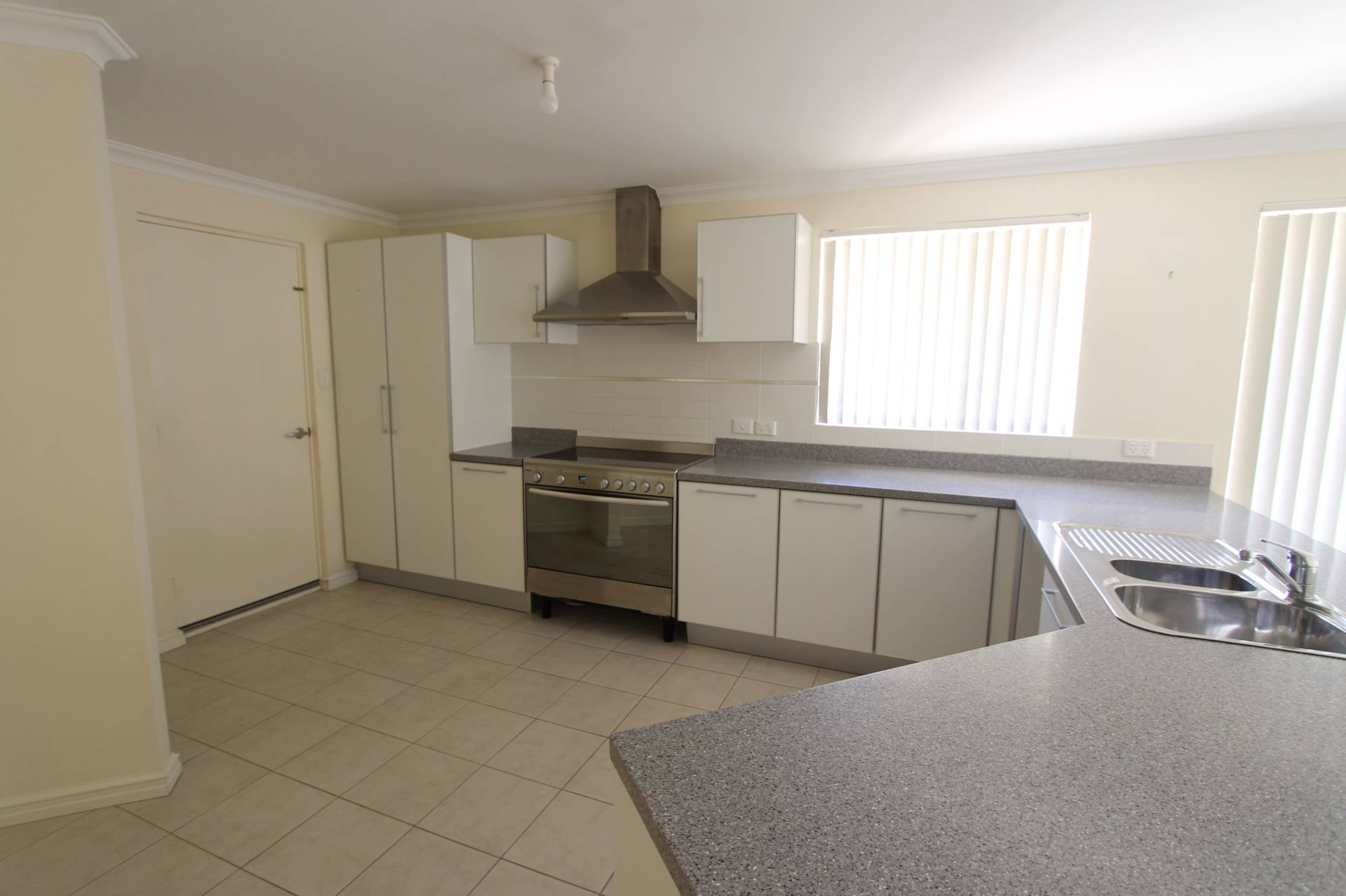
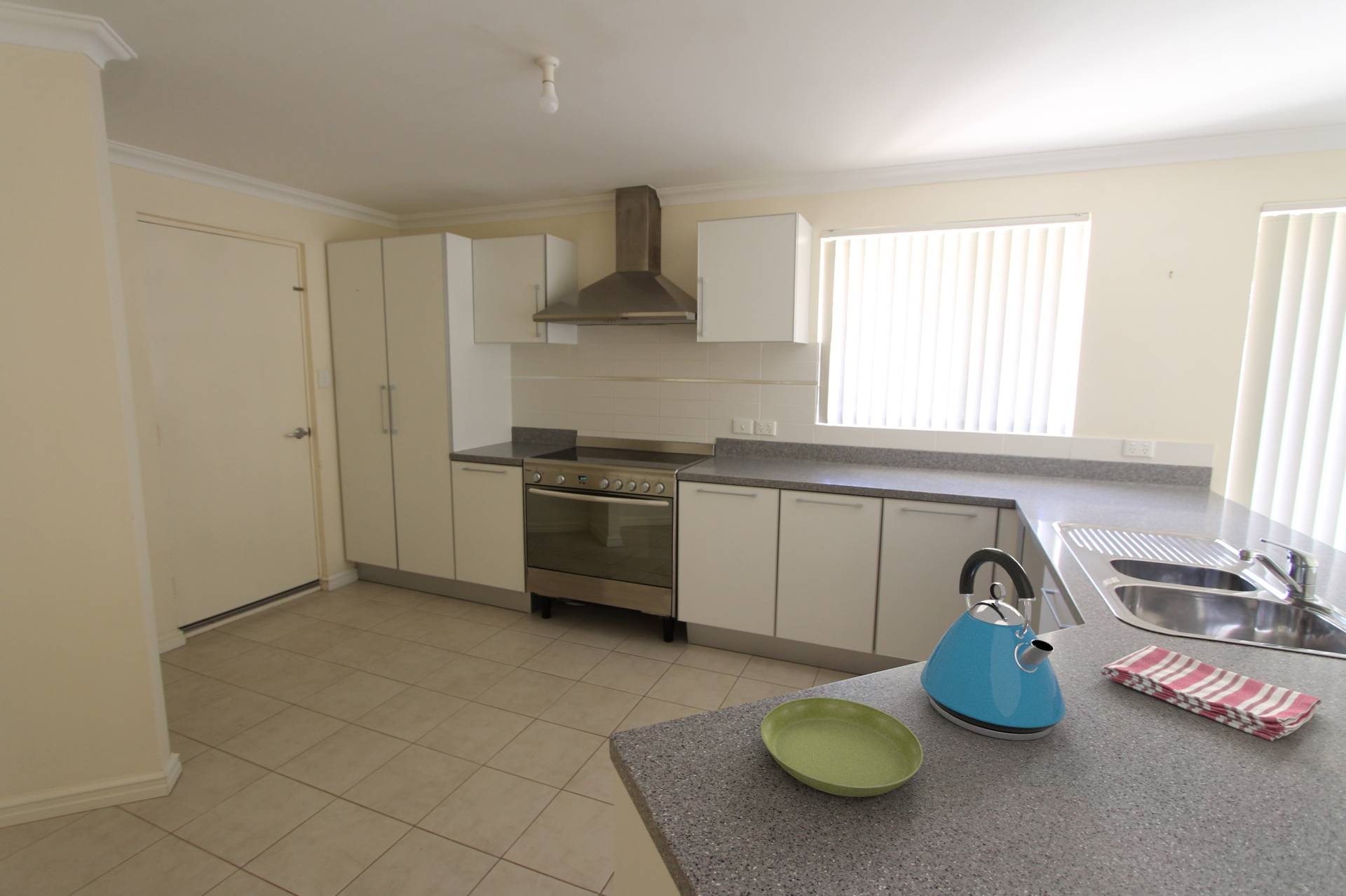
+ dish towel [1100,645,1322,742]
+ kettle [920,548,1067,741]
+ saucer [760,697,924,798]
